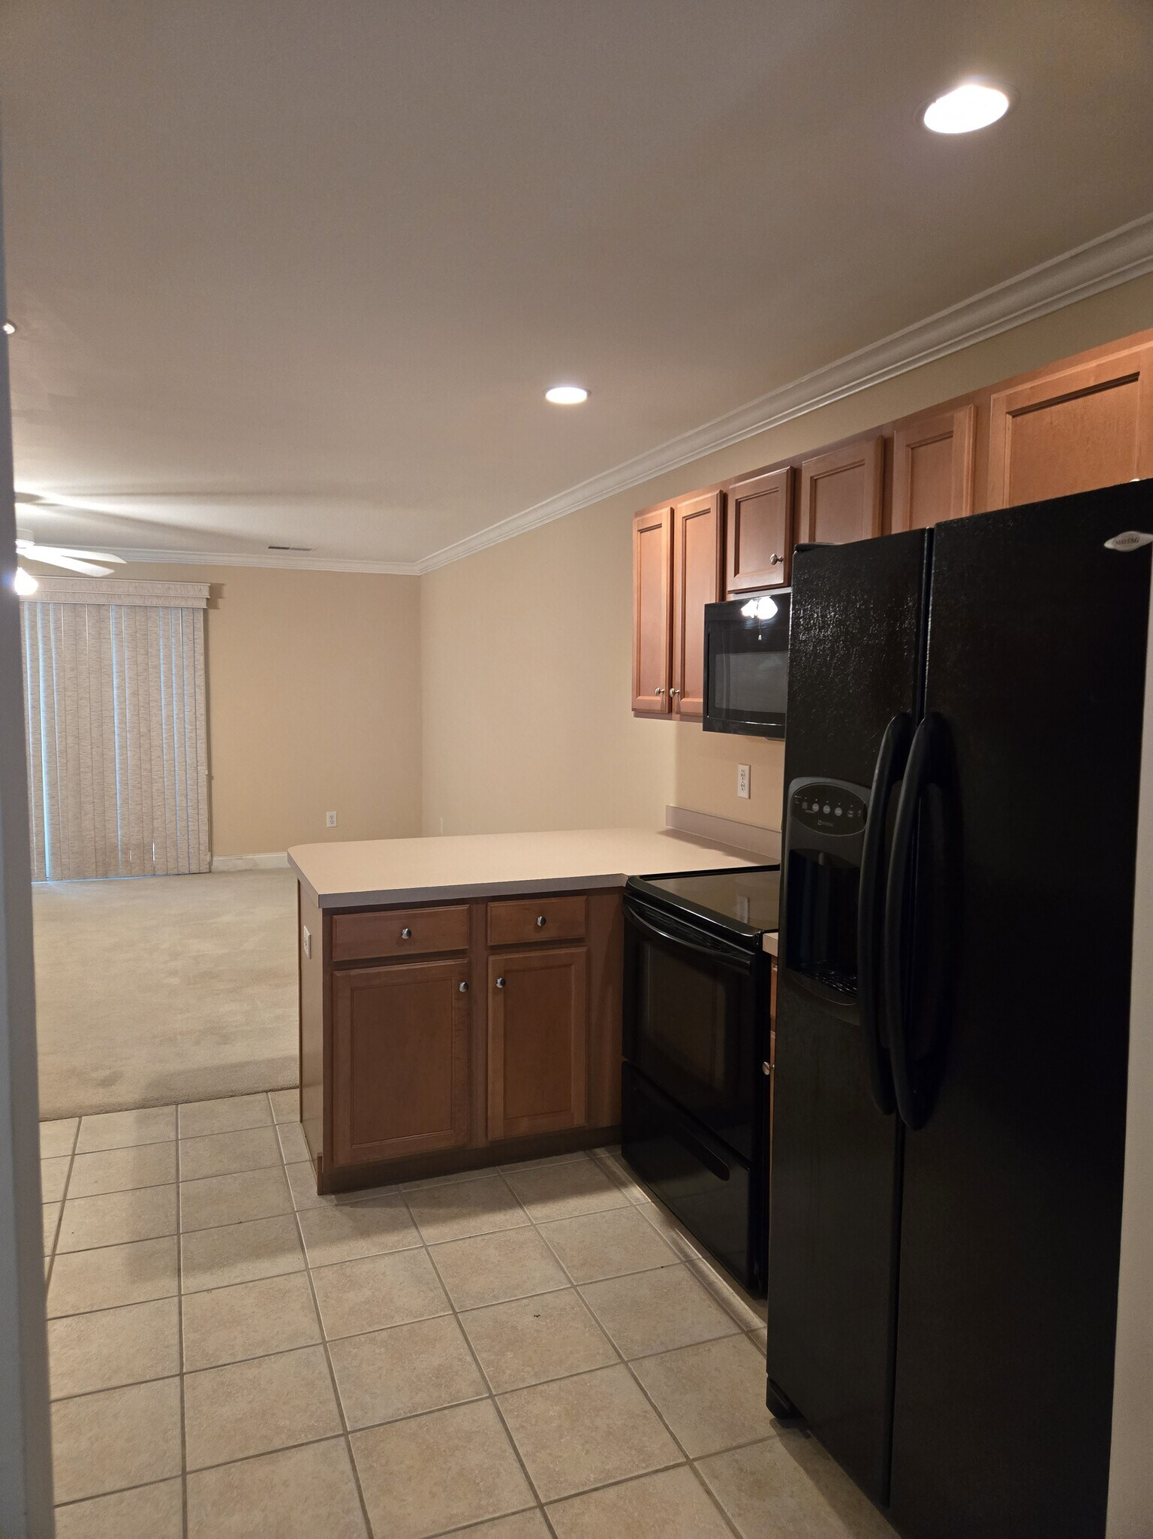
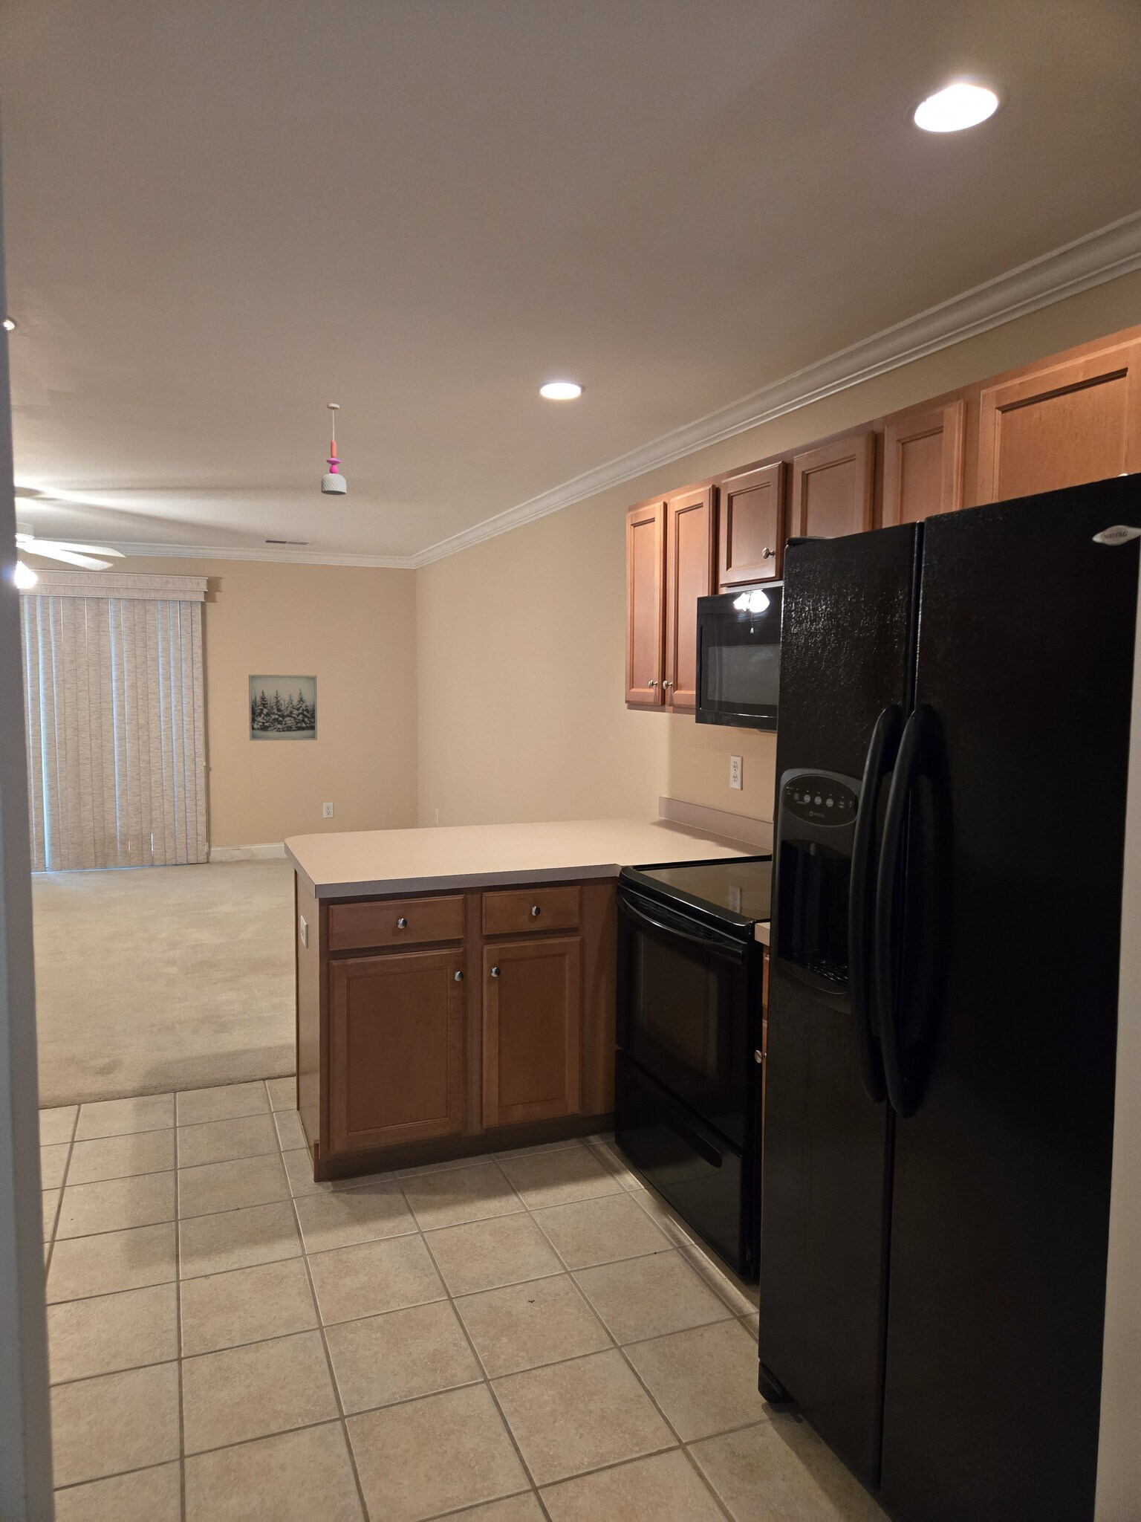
+ pendant light [320,404,346,496]
+ wall art [248,674,318,741]
